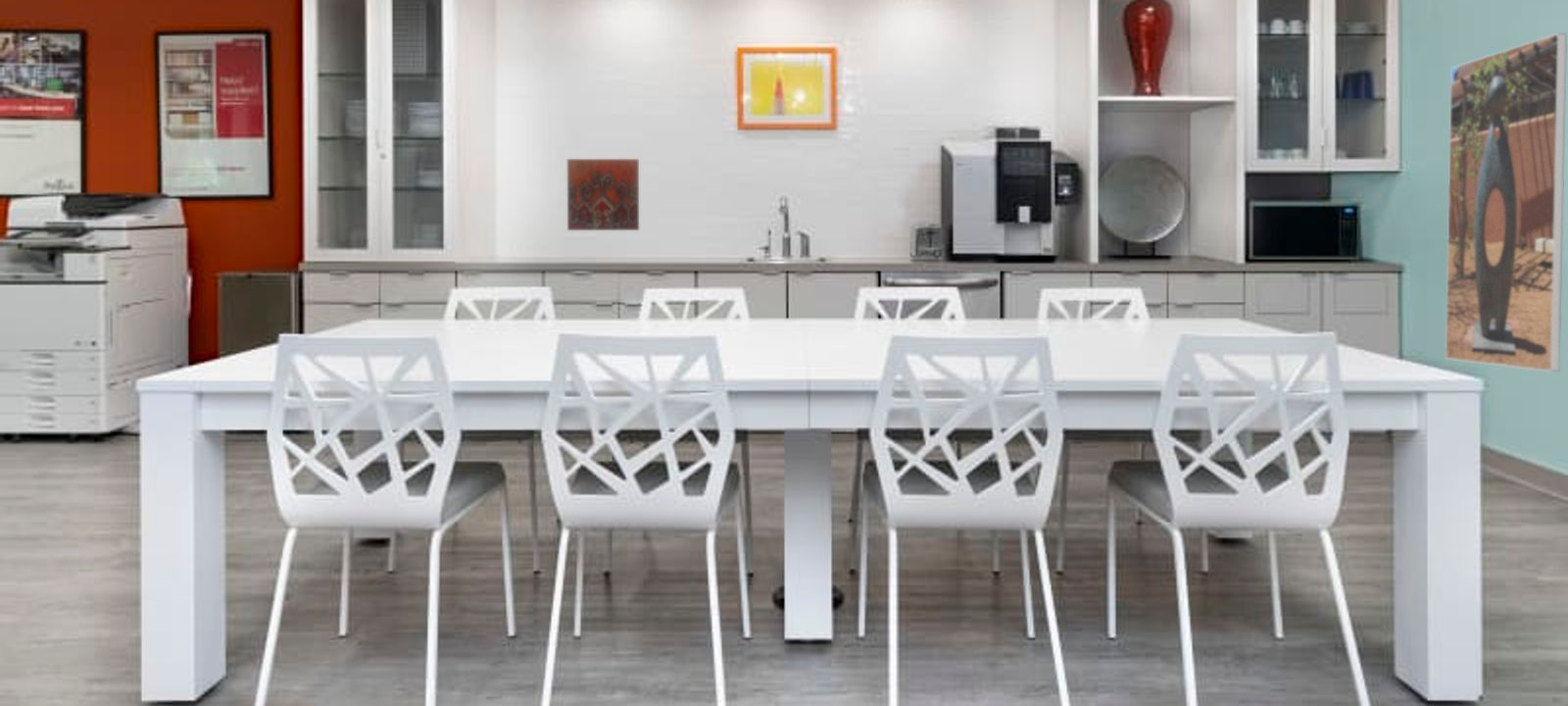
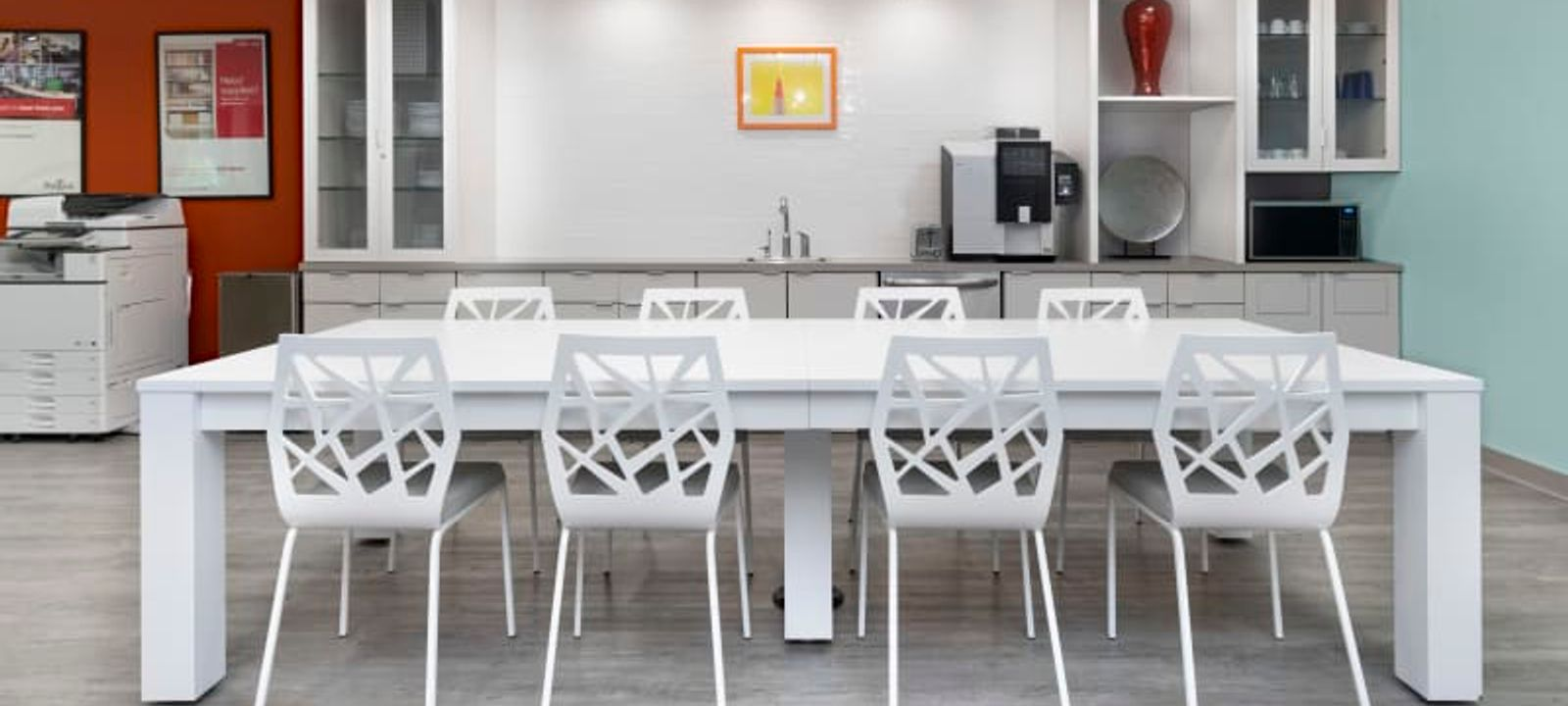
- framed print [1445,32,1568,373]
- decorative tile [566,158,640,231]
